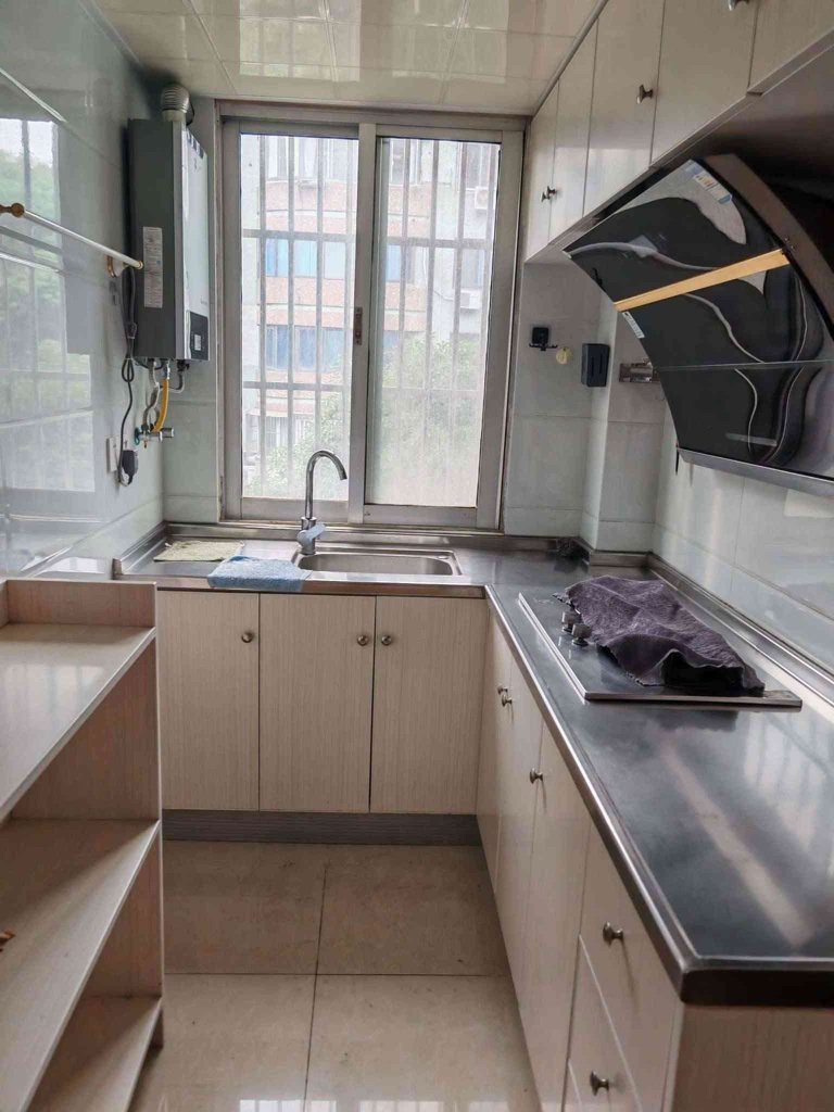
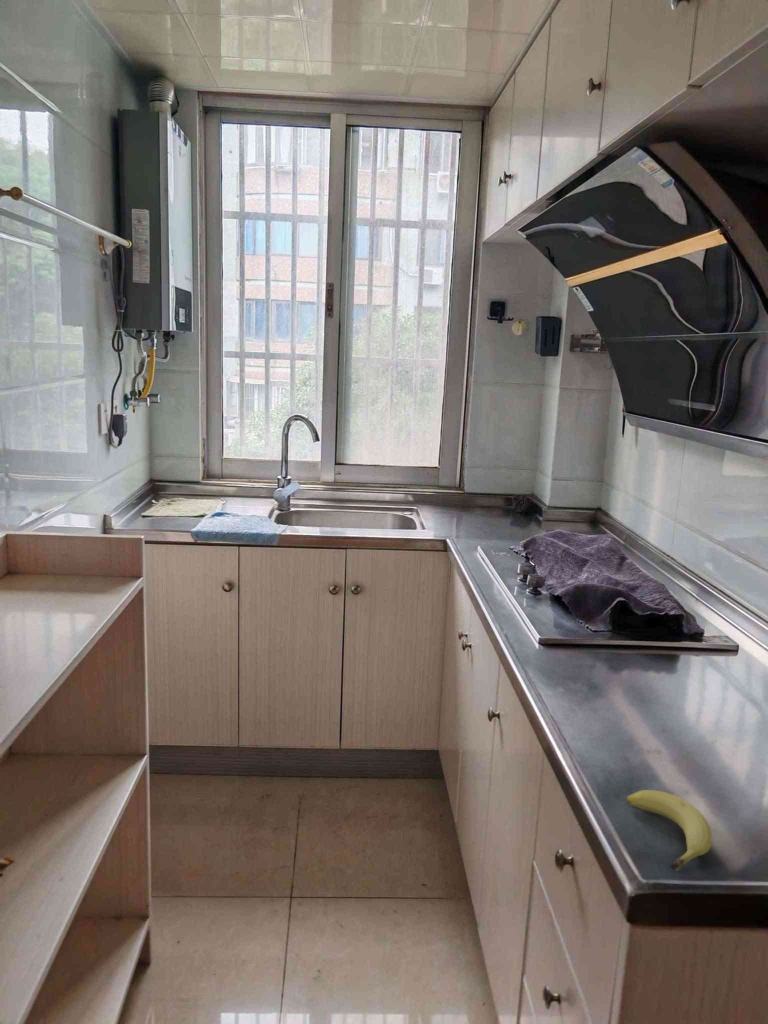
+ fruit [626,789,713,872]
